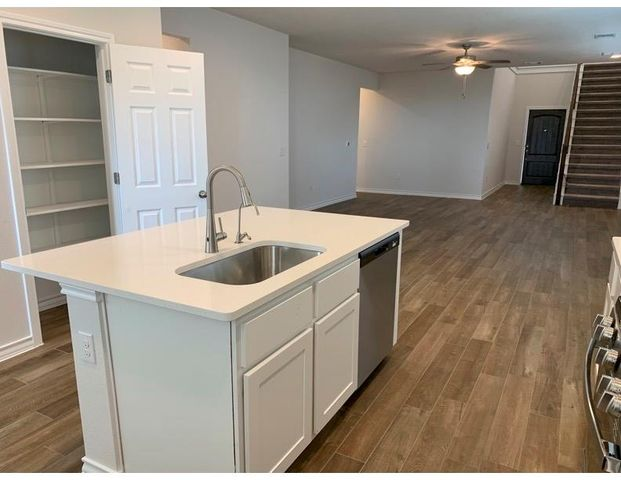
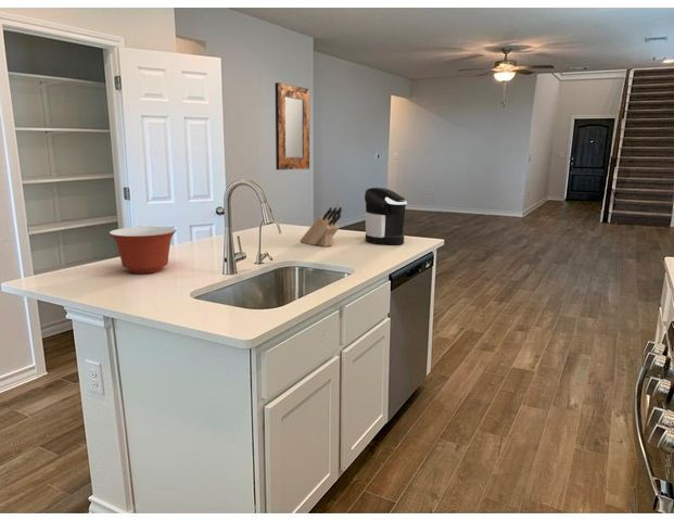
+ knife block [300,206,343,247]
+ coffee maker [364,187,408,245]
+ home mirror [275,81,310,171]
+ mixing bowl [109,226,177,275]
